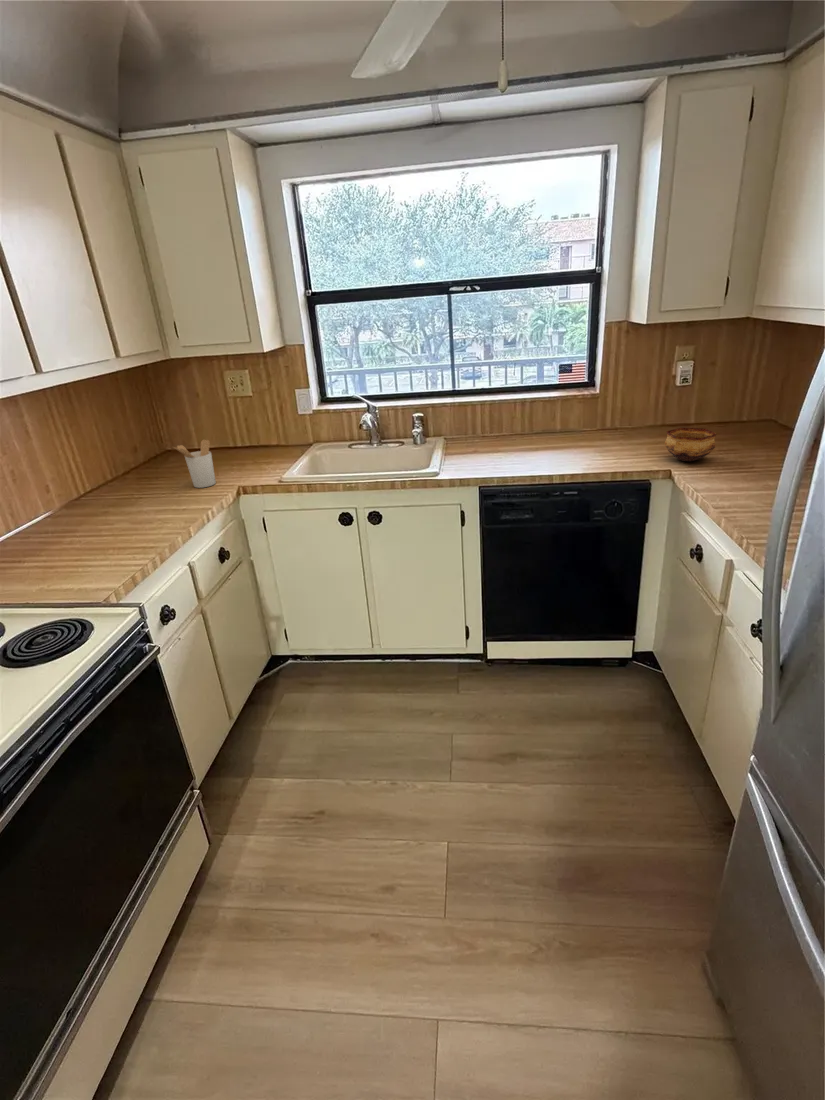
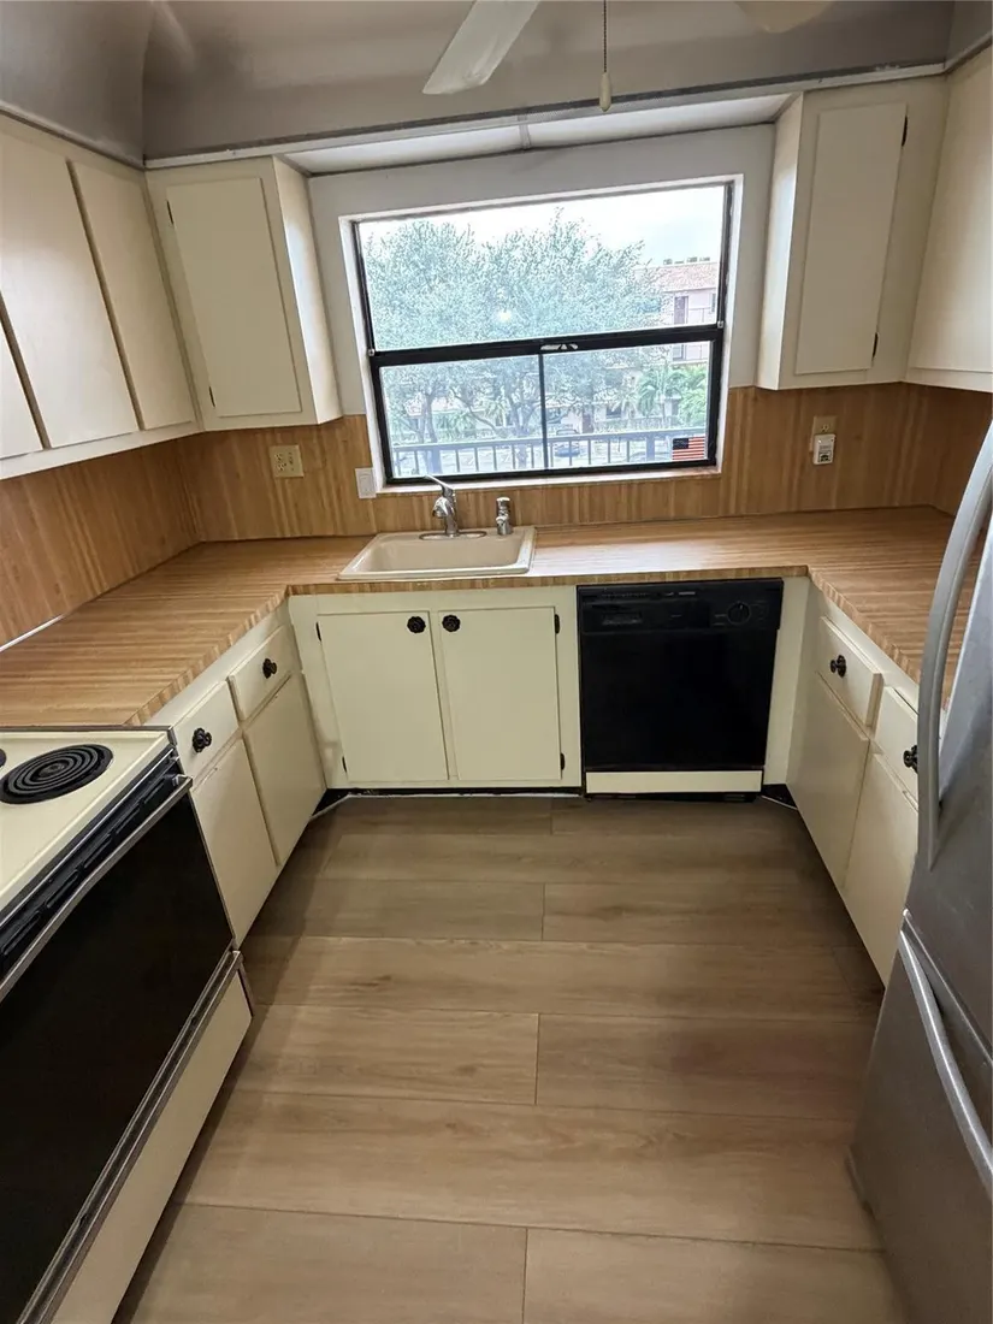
- utensil holder [172,439,217,489]
- bowl [664,427,717,462]
